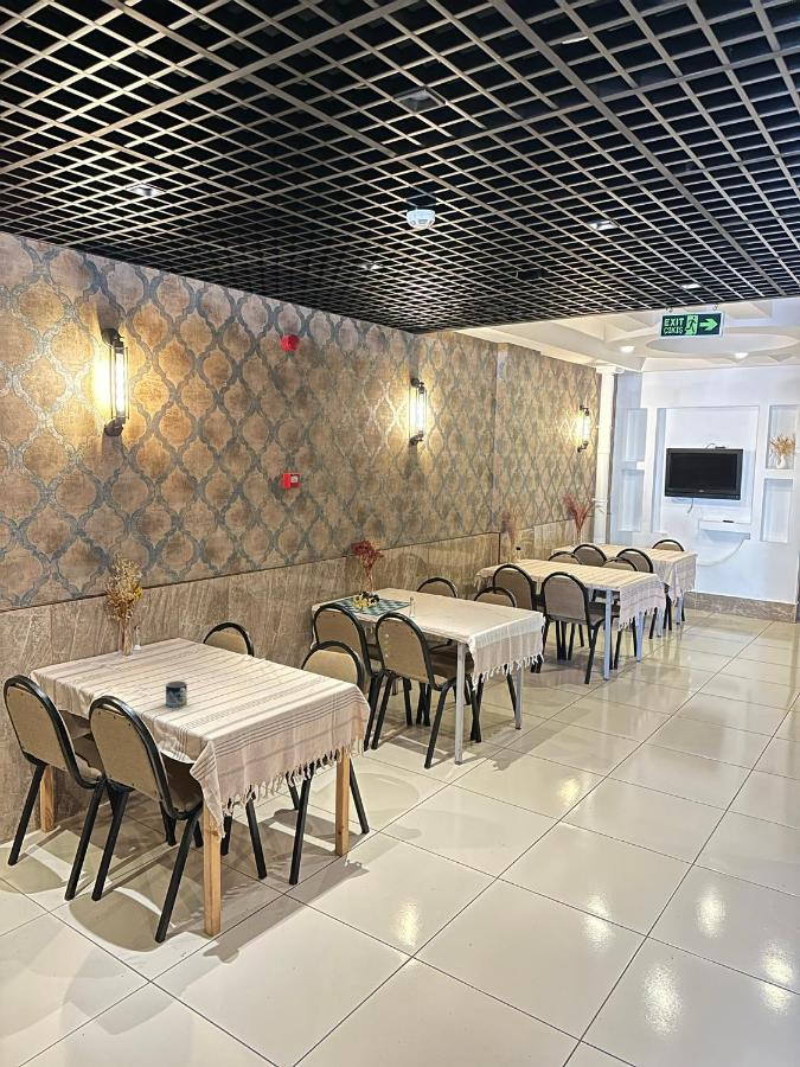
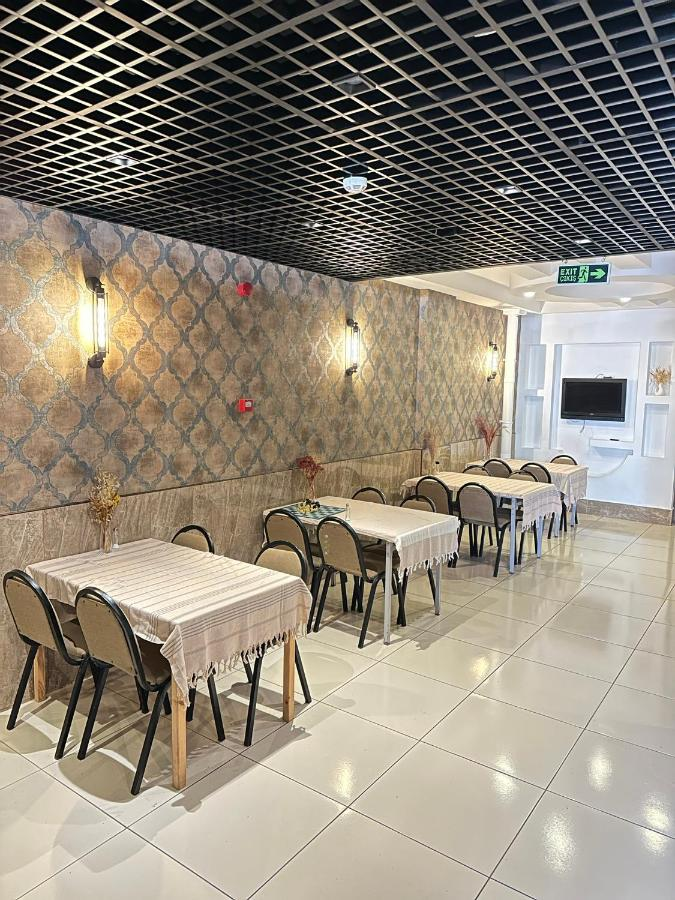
- mug [165,679,188,708]
